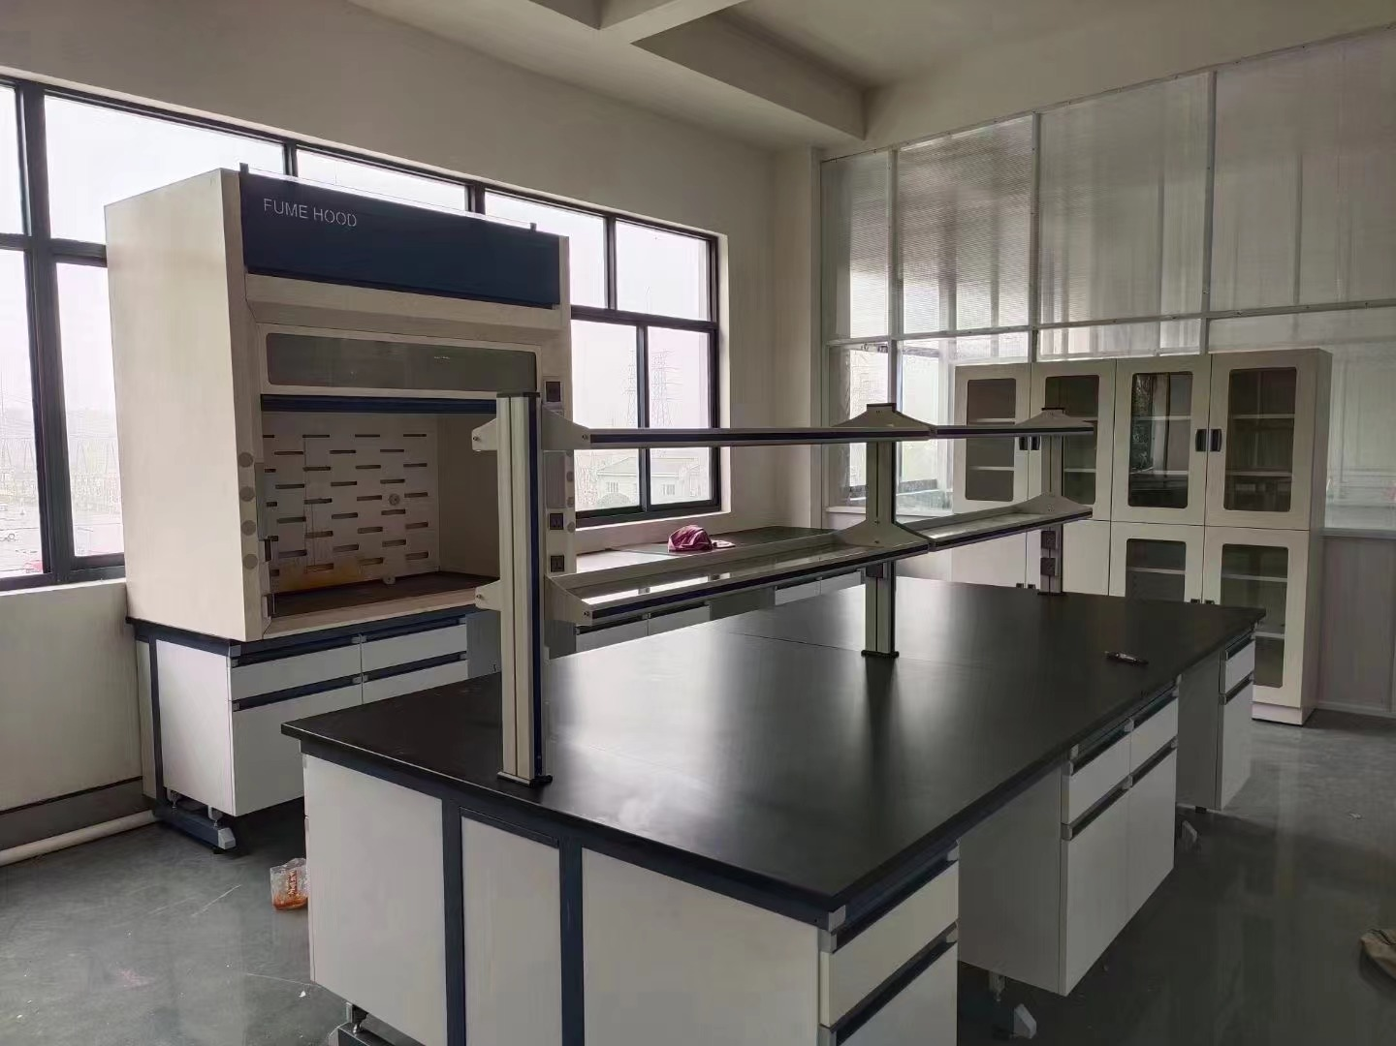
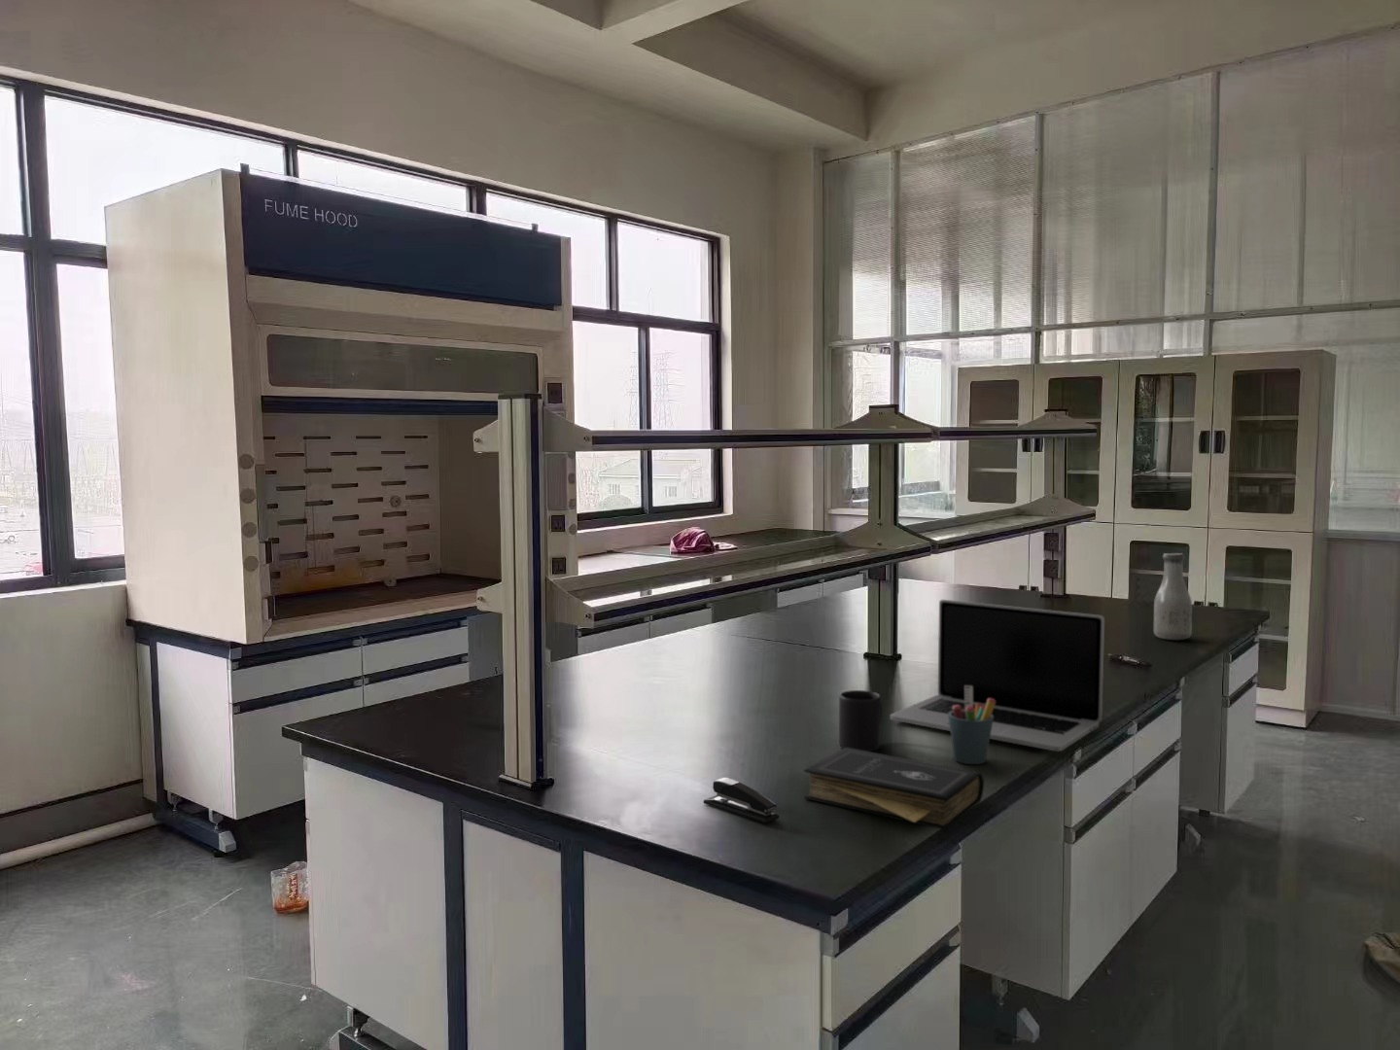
+ mug [838,689,883,751]
+ pen holder [948,685,995,765]
+ book [803,748,984,832]
+ bottle [1153,553,1193,641]
+ stapler [703,775,779,824]
+ laptop [890,599,1106,752]
